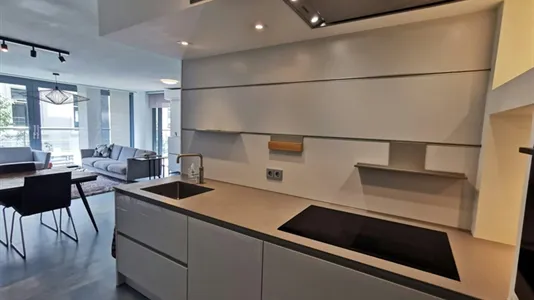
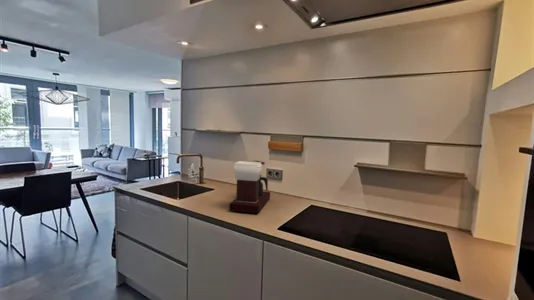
+ coffee maker [228,159,271,214]
